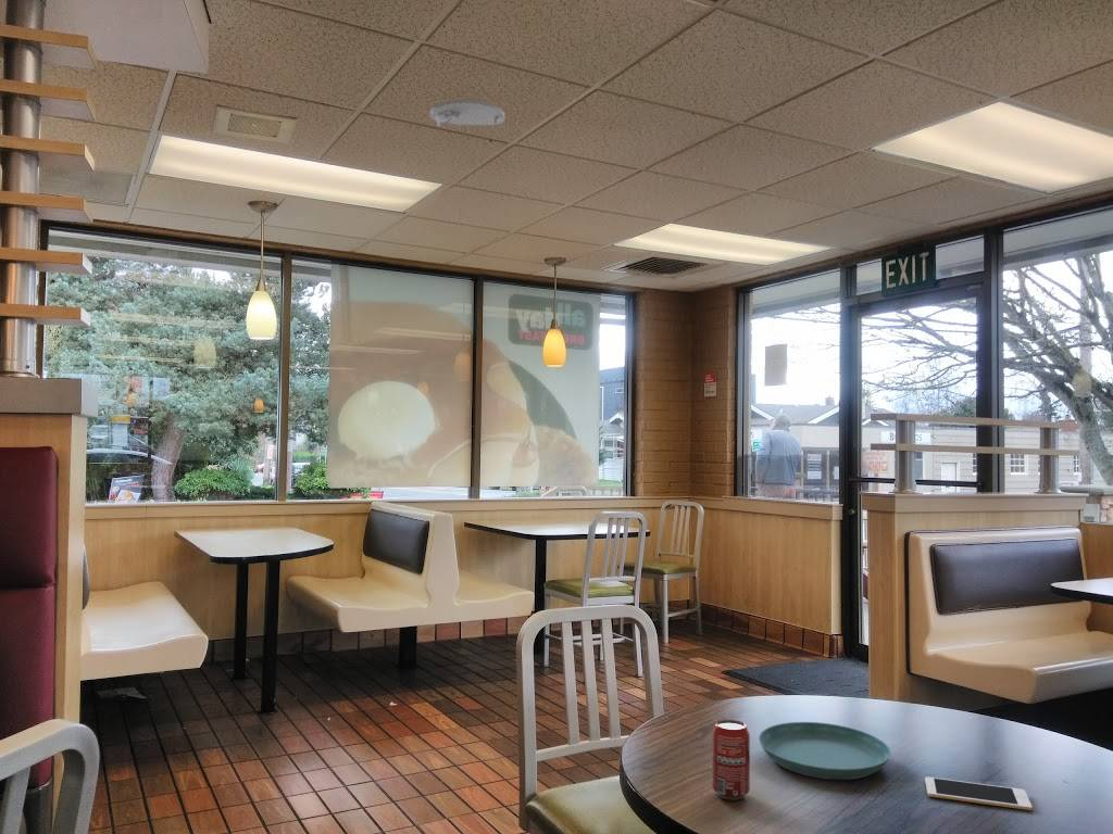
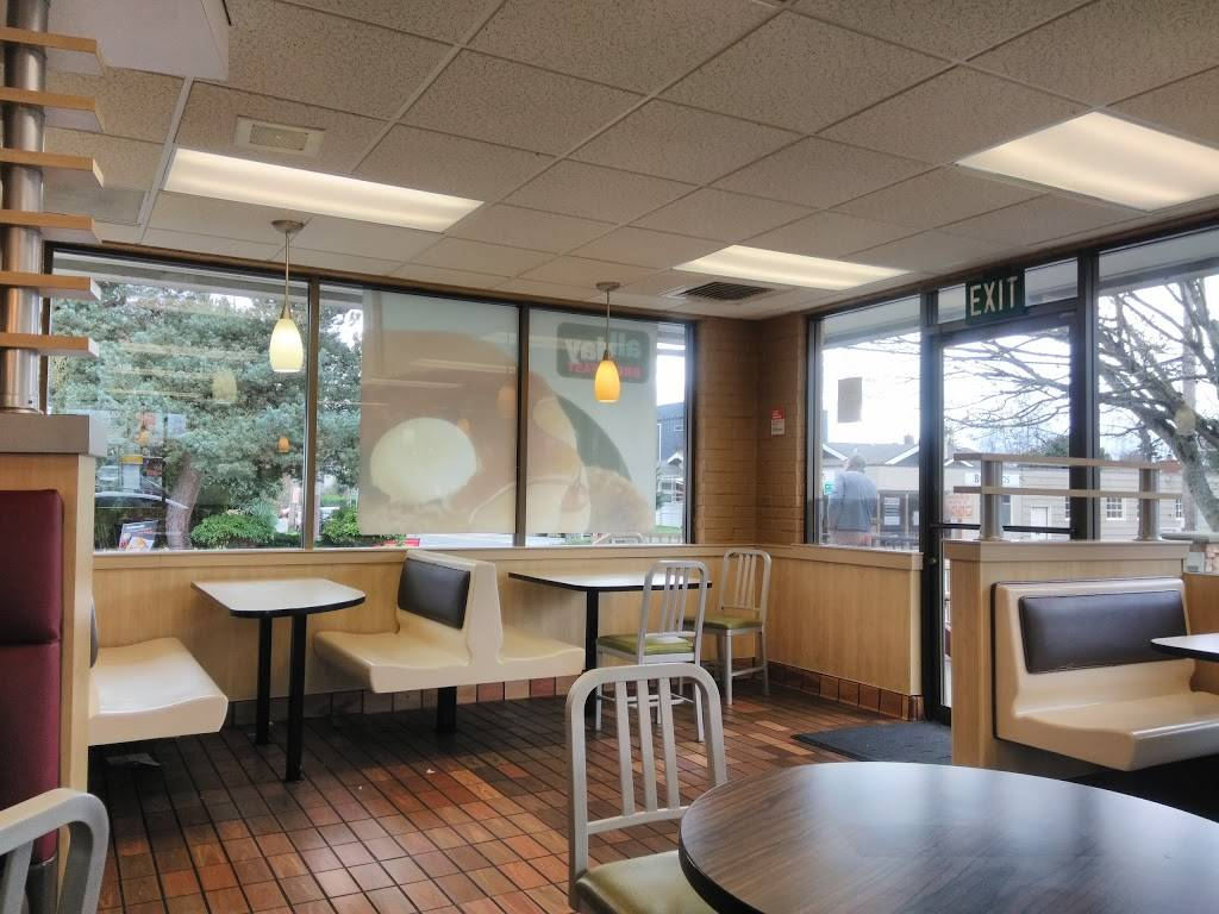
- saucer [758,721,891,781]
- beverage can [712,719,751,801]
- cell phone [924,775,1034,811]
- smoke detector [429,98,507,127]
